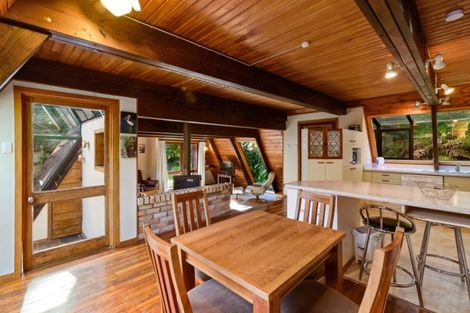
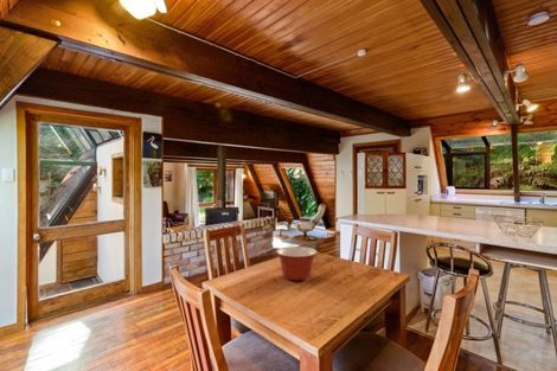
+ mixing bowl [275,245,319,282]
